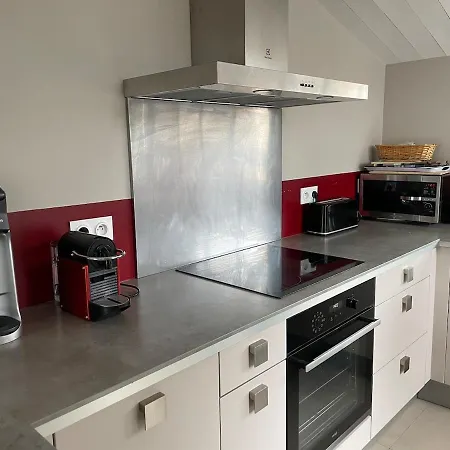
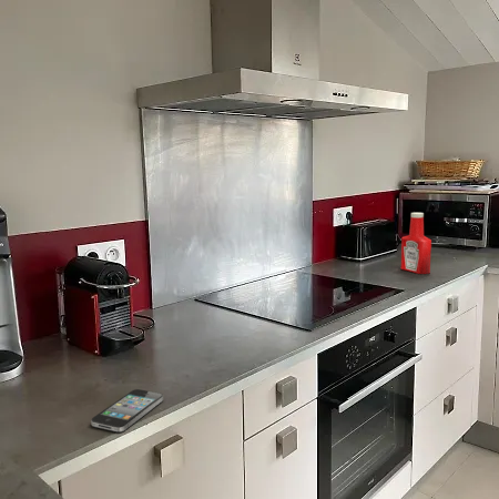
+ soap bottle [400,212,432,275]
+ smartphone [90,388,164,434]
